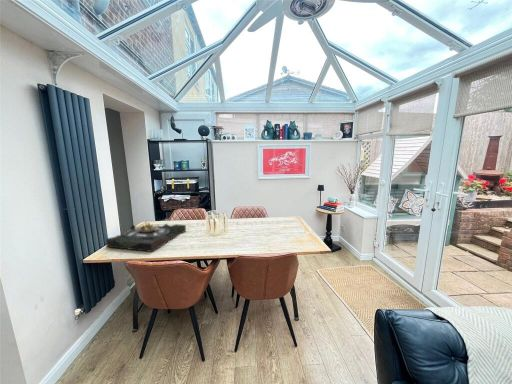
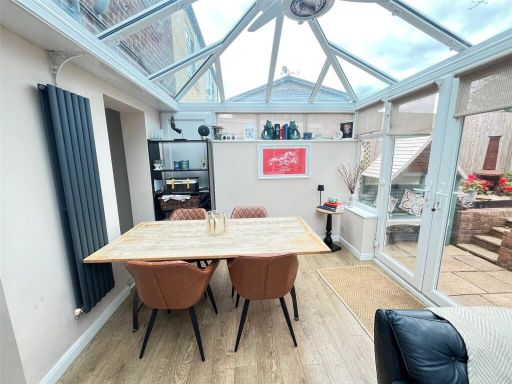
- serving tray [105,222,187,253]
